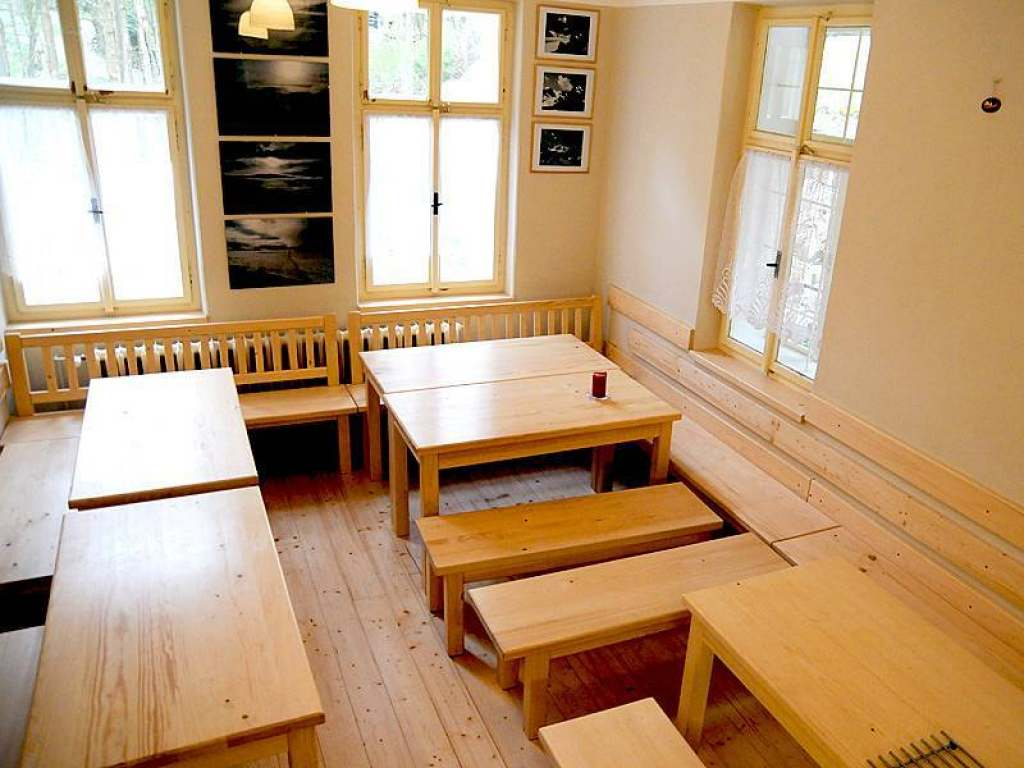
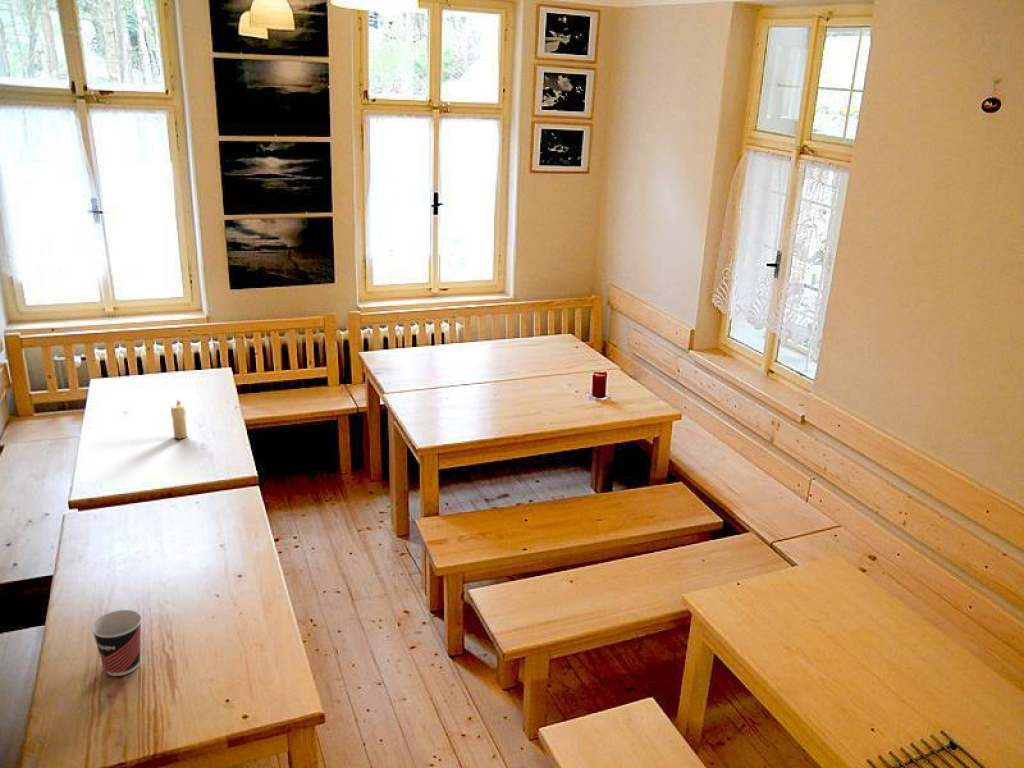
+ candle [170,399,188,439]
+ cup [90,609,143,677]
